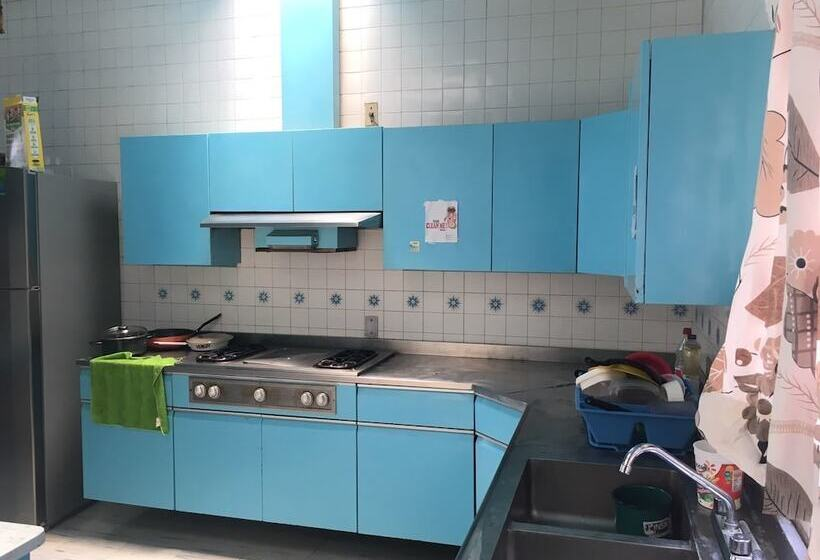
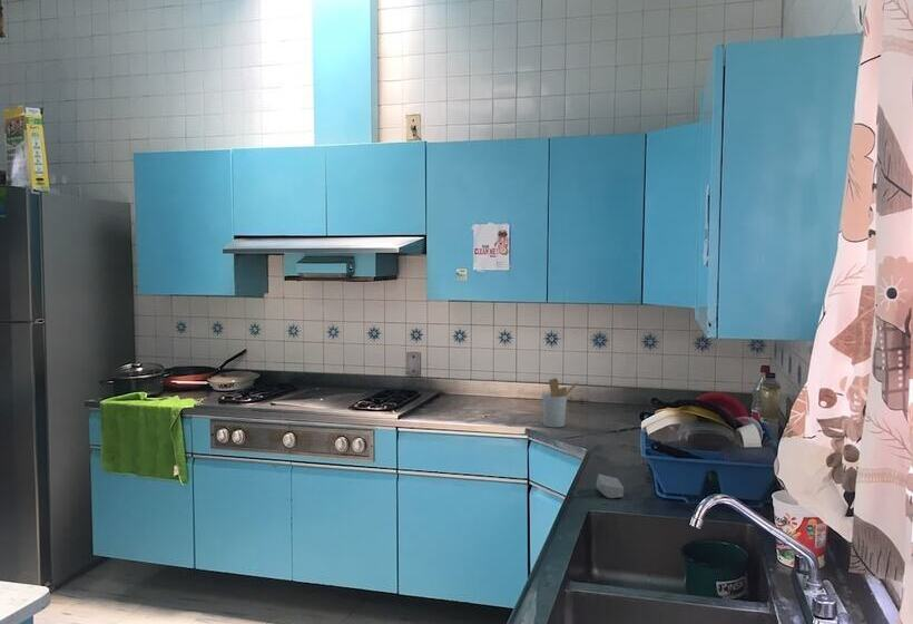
+ utensil holder [541,378,579,428]
+ soap bar [596,472,625,499]
